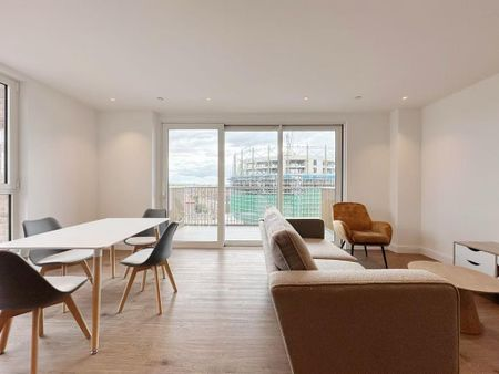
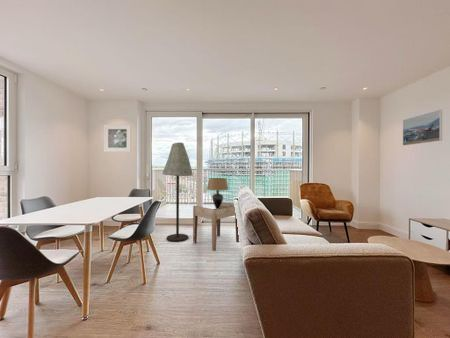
+ floor lamp [161,142,194,243]
+ side table [192,202,241,252]
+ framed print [402,109,443,147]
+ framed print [103,124,132,153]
+ table lamp [206,177,230,209]
